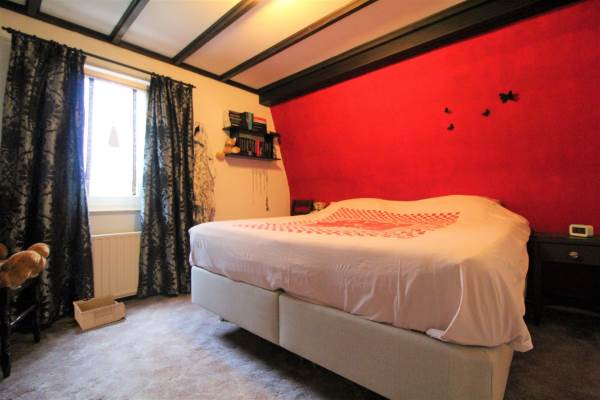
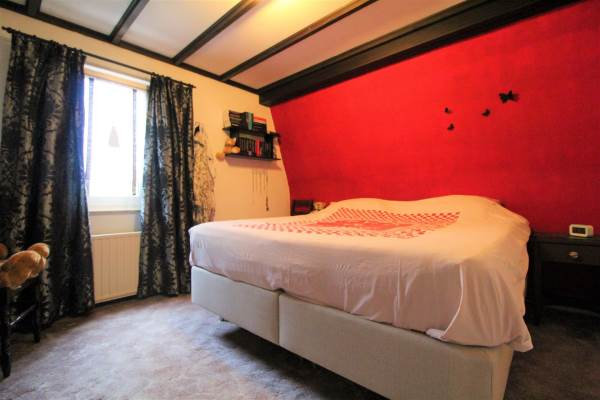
- storage bin [72,293,127,331]
